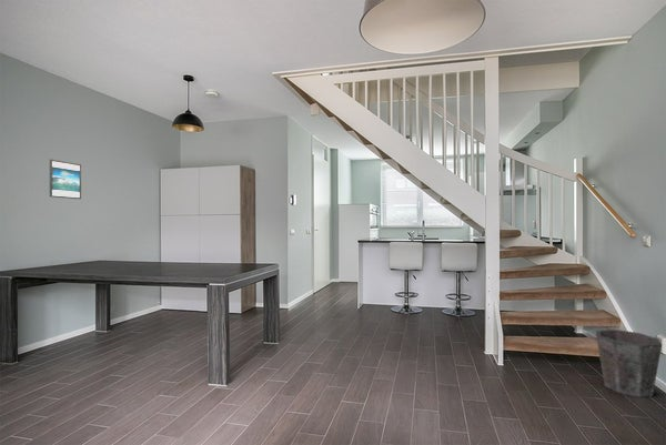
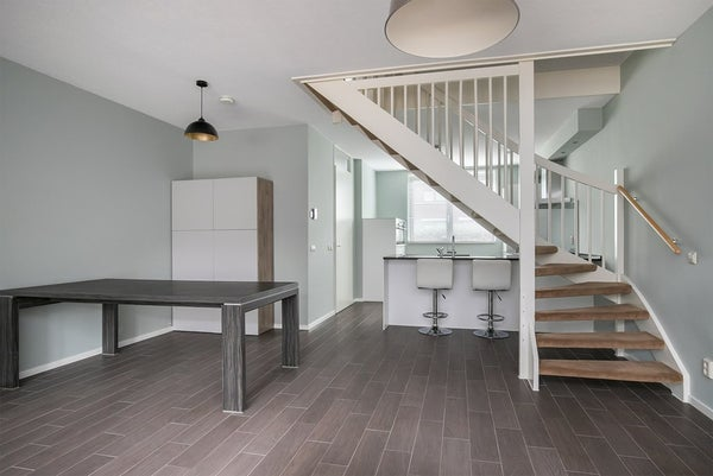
- waste bin [595,328,663,398]
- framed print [49,159,82,200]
